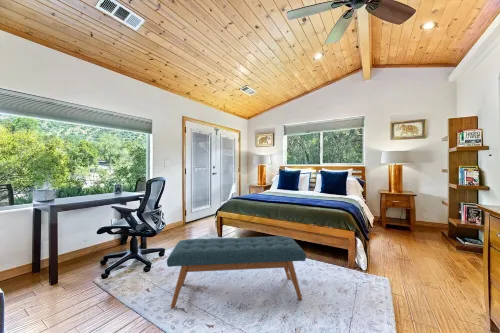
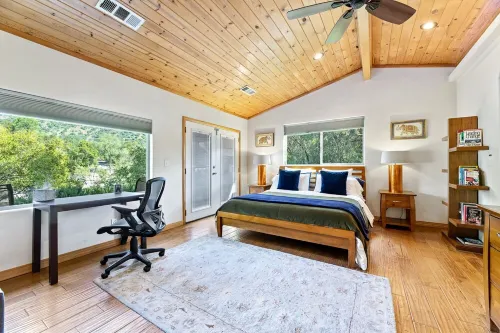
- bench [166,235,307,309]
